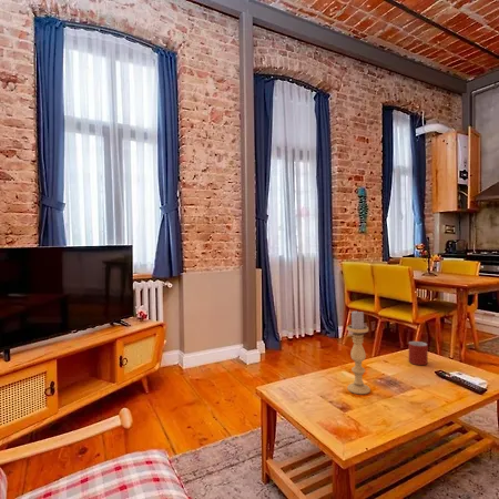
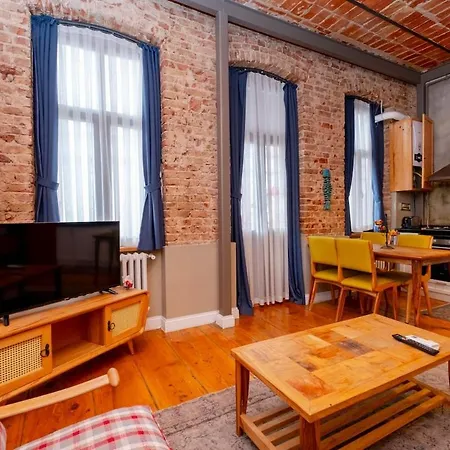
- candle holder [346,309,371,395]
- mug [408,340,429,366]
